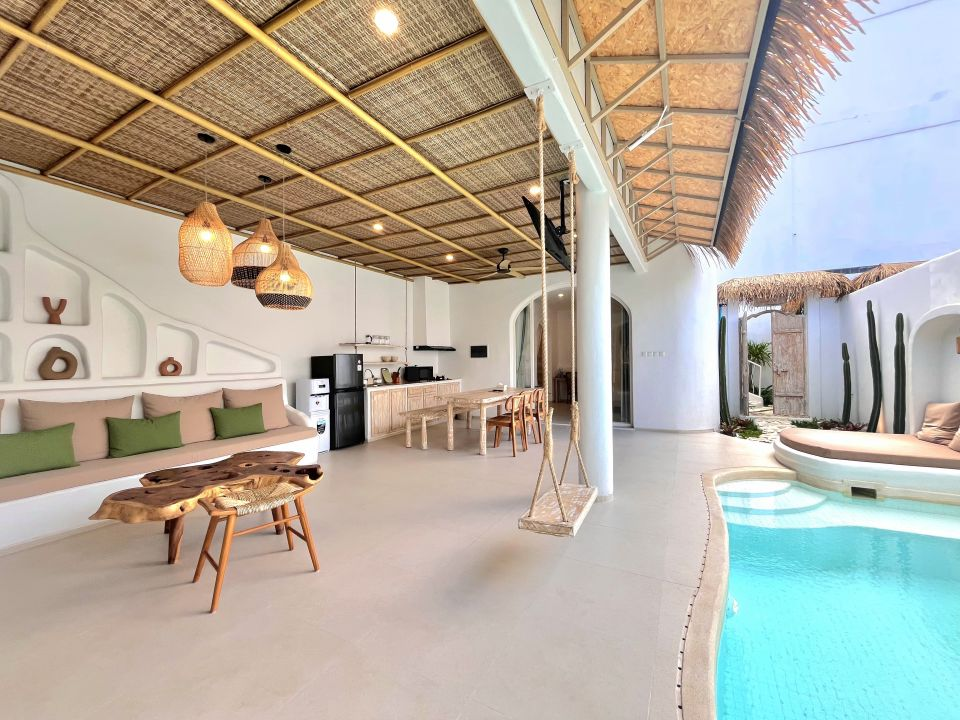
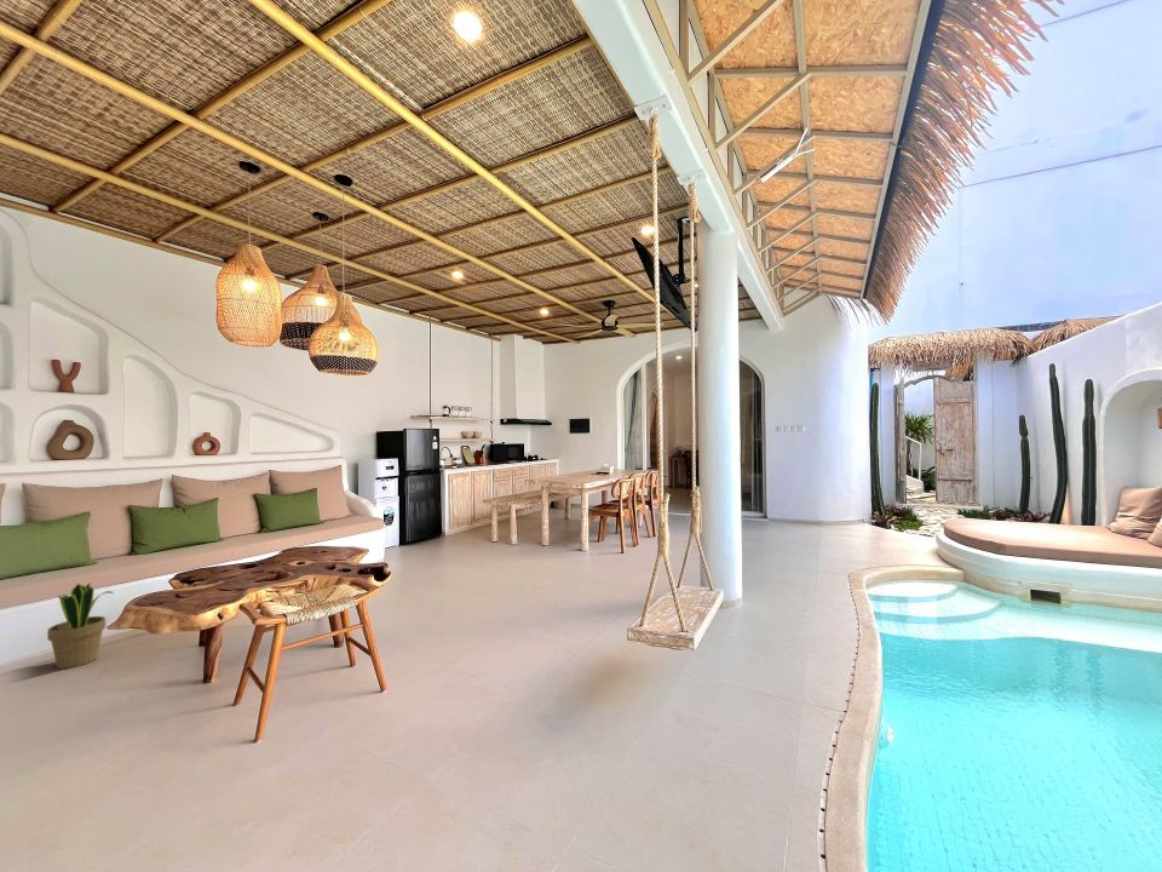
+ potted plant [46,581,115,670]
